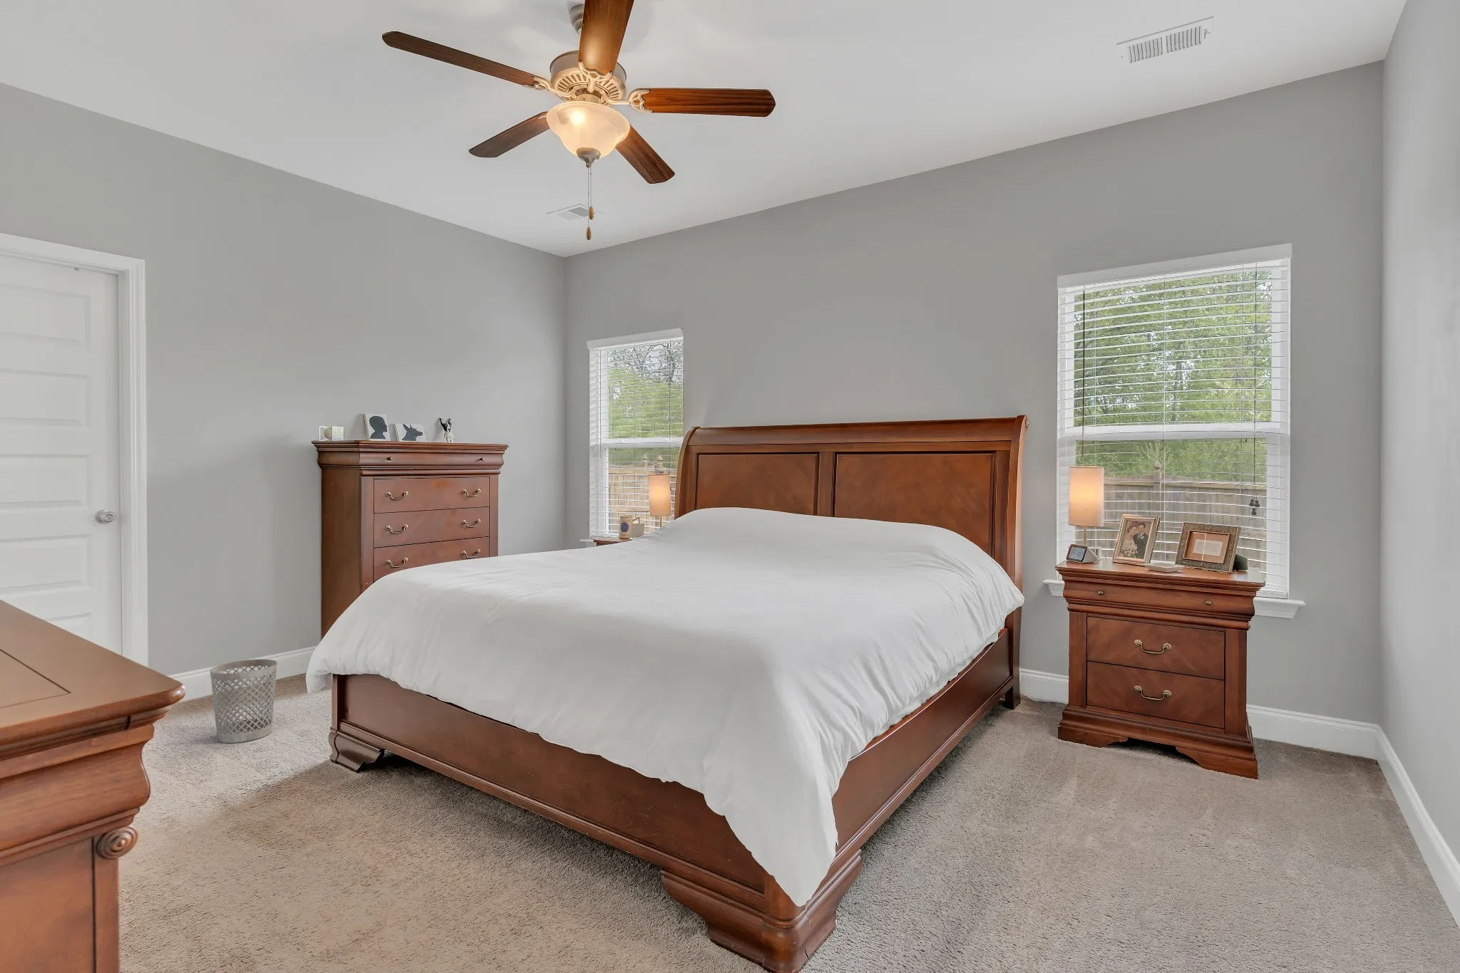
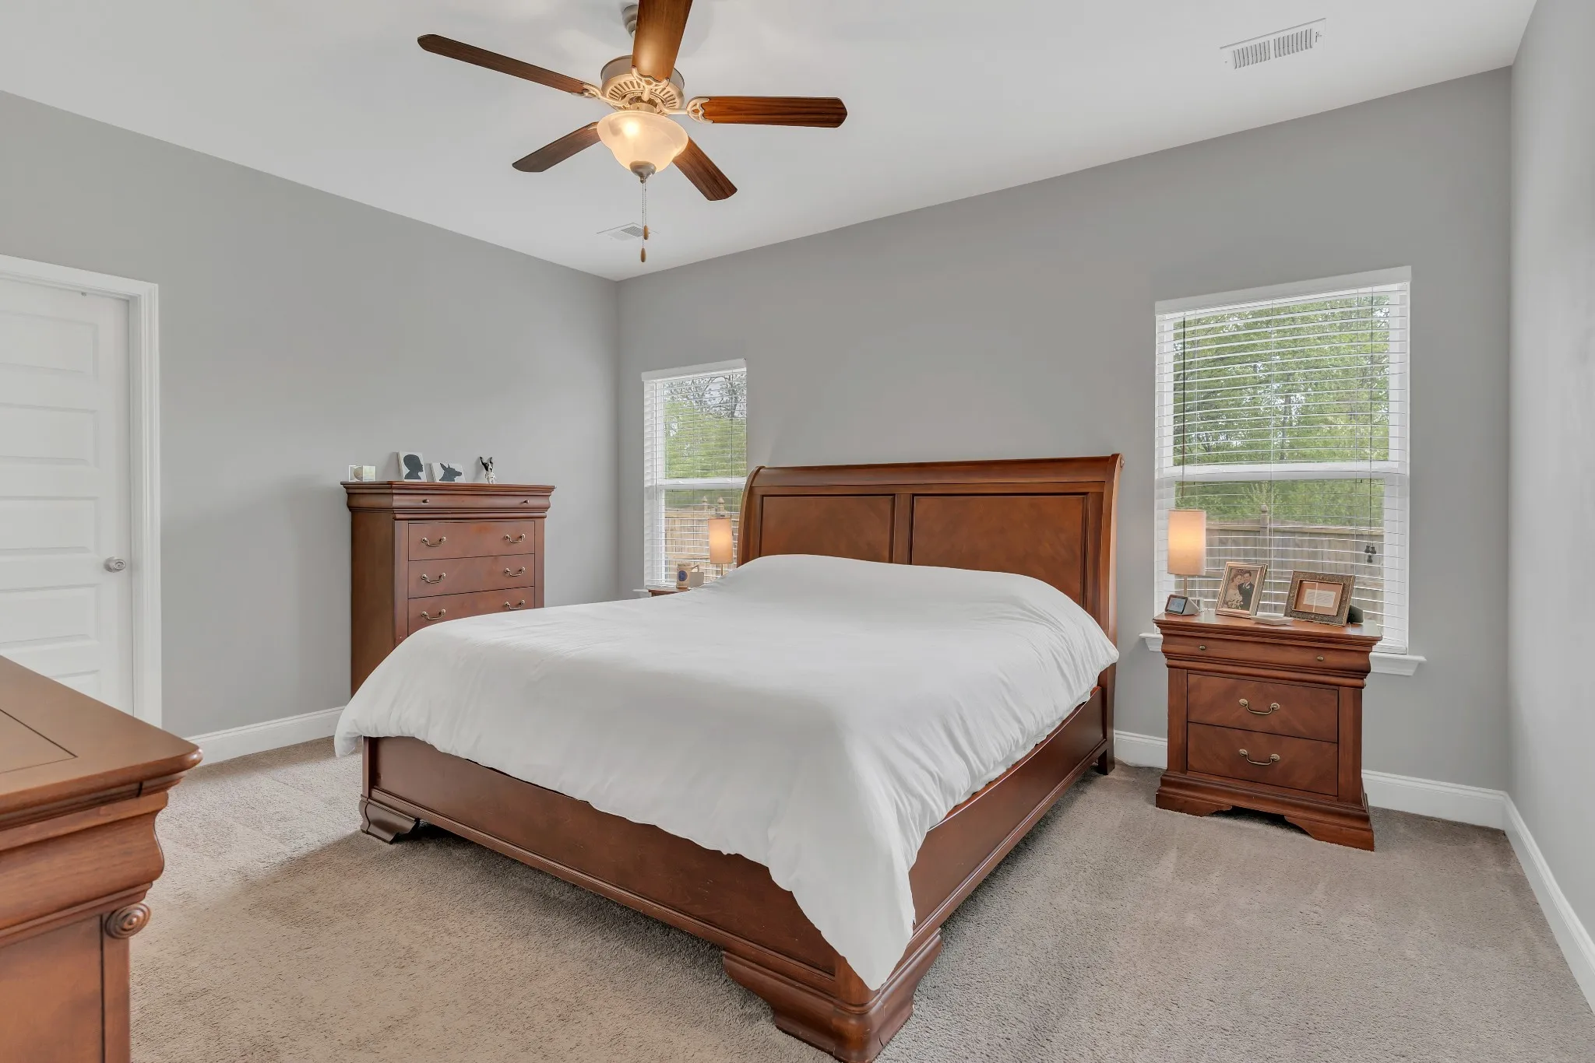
- wastebasket [210,658,278,744]
